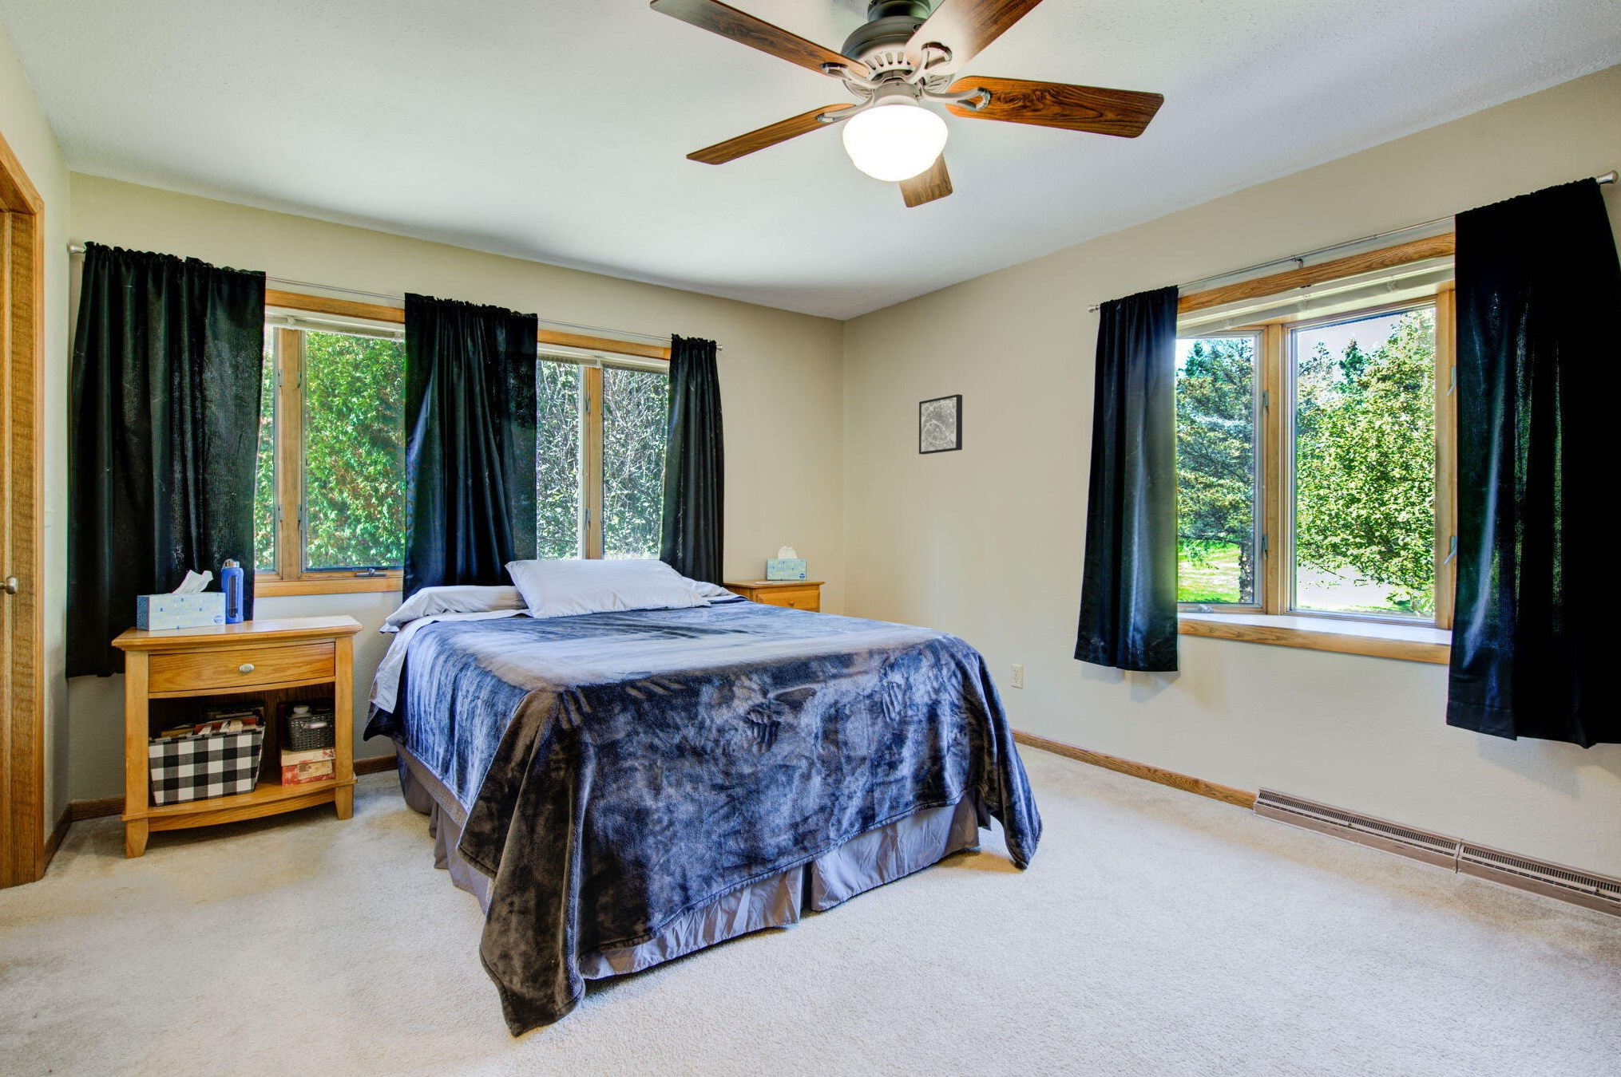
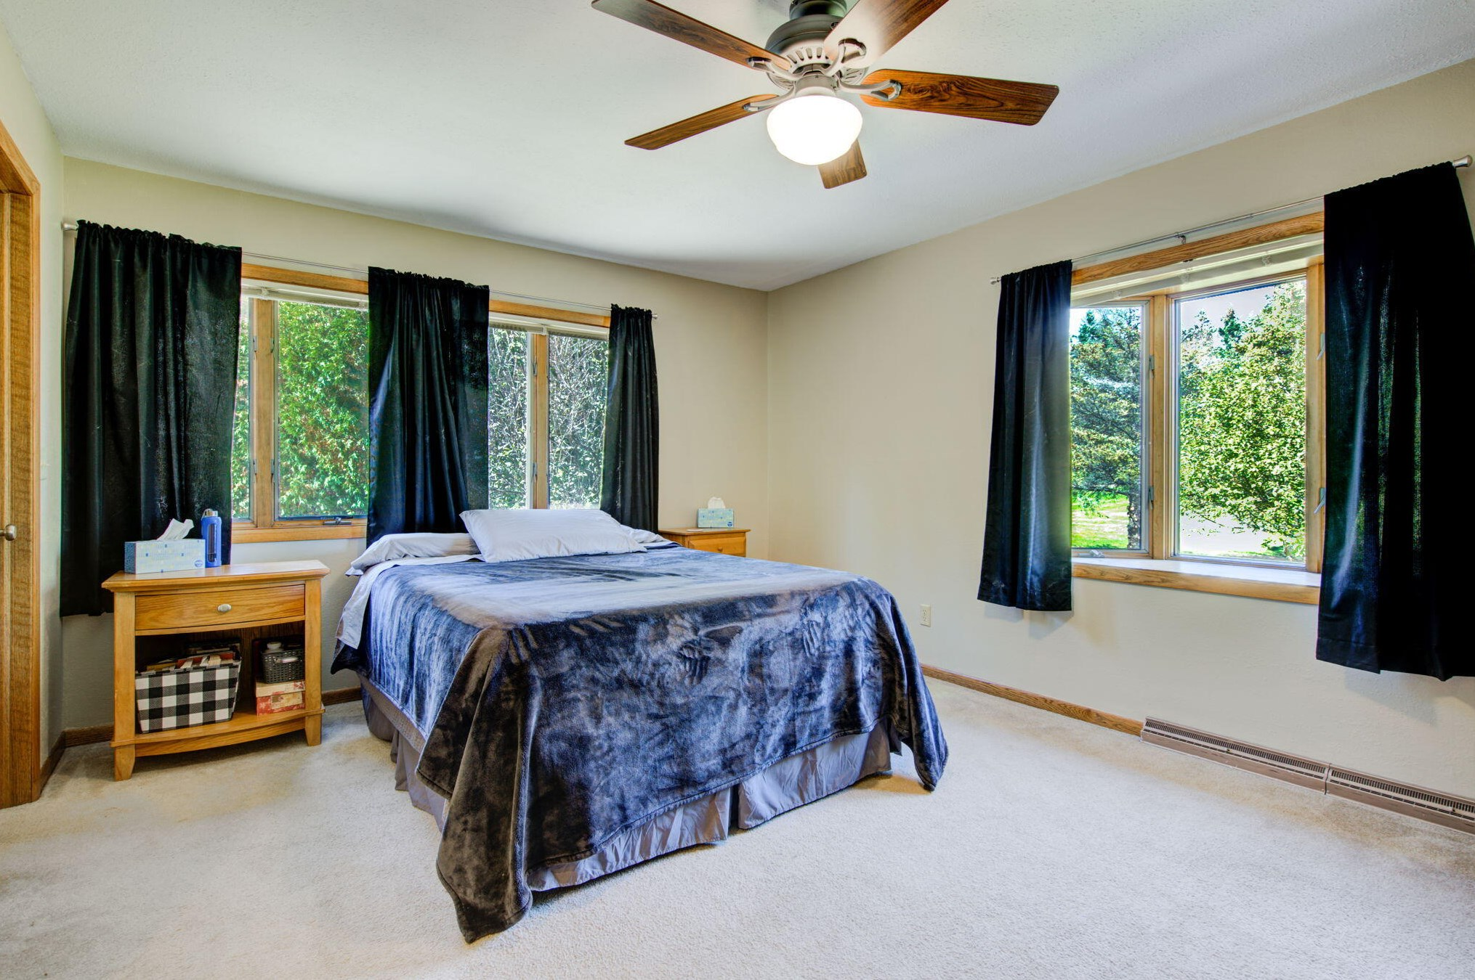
- wall art [919,393,963,454]
